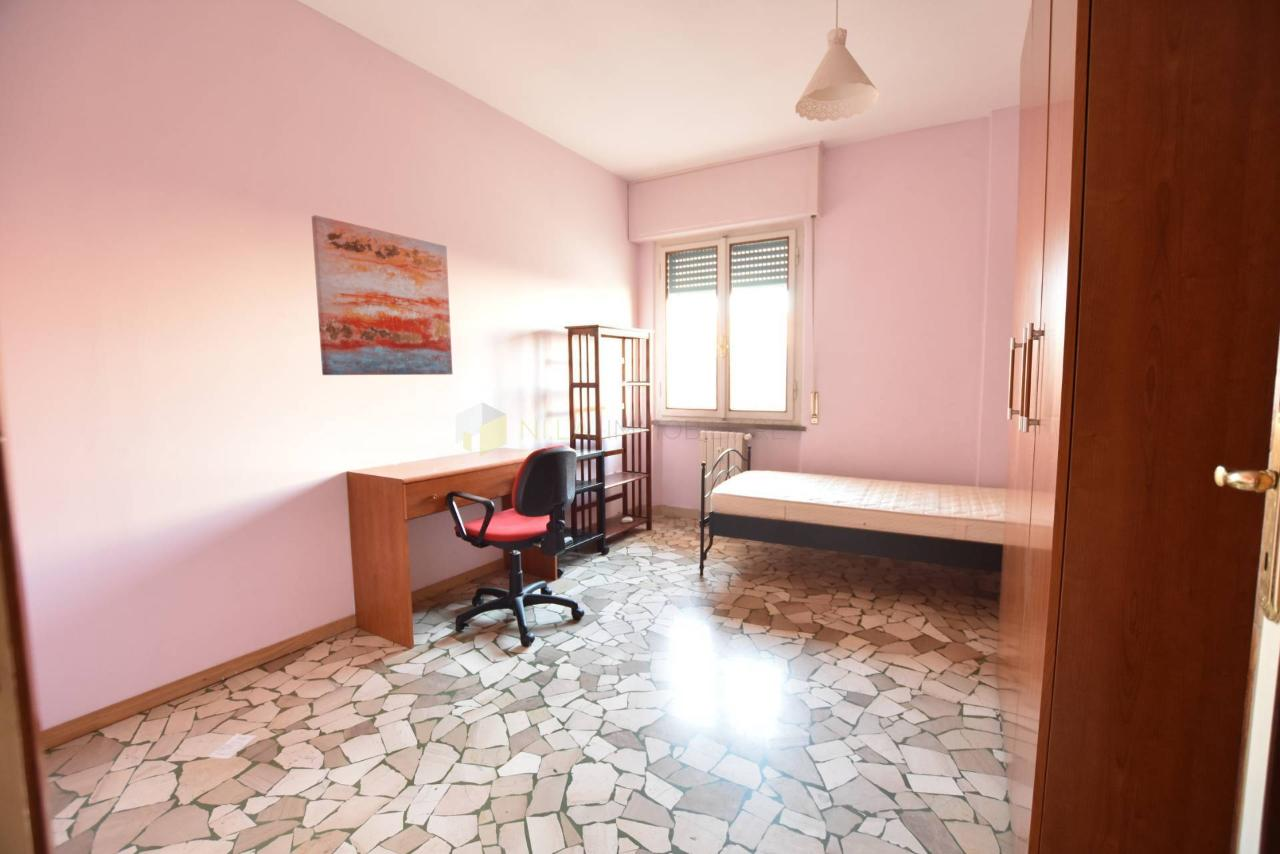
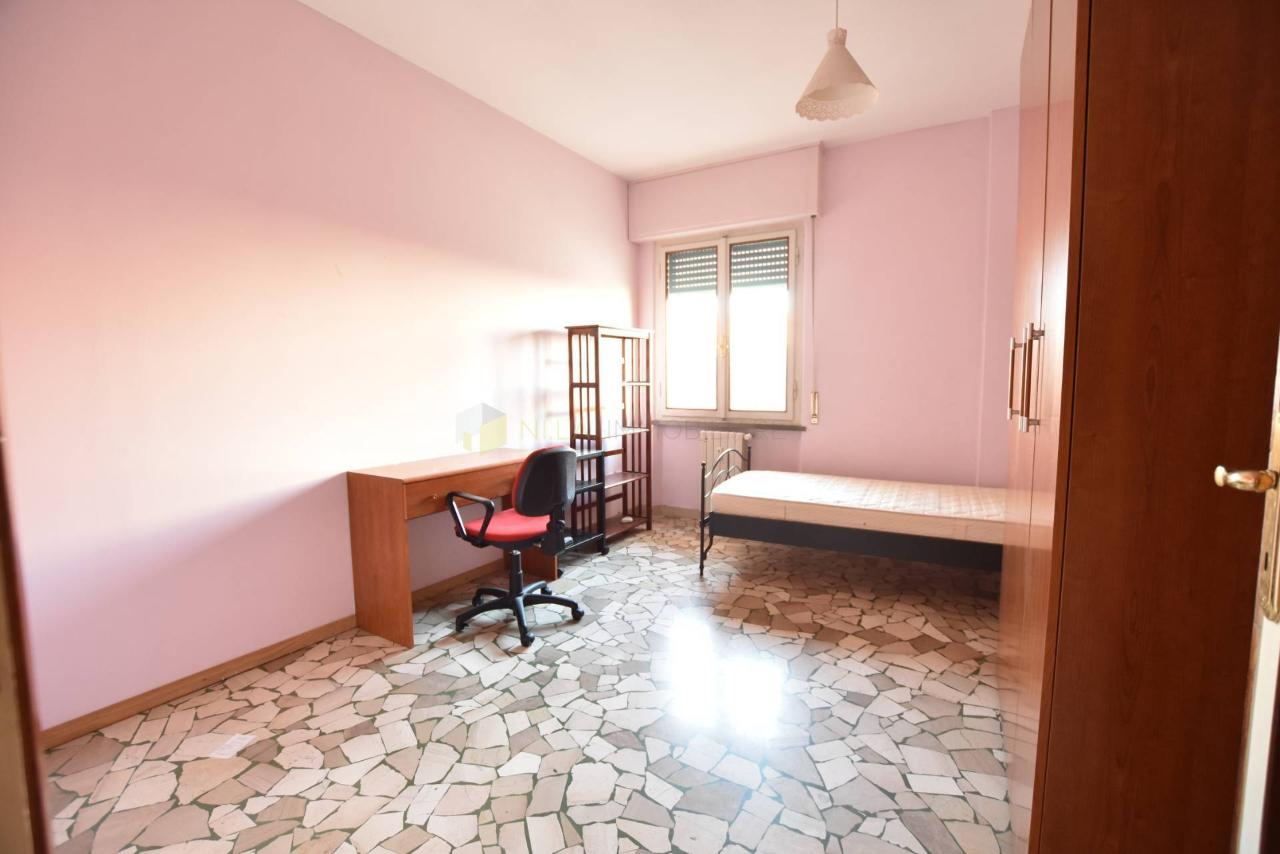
- wall art [311,214,453,376]
